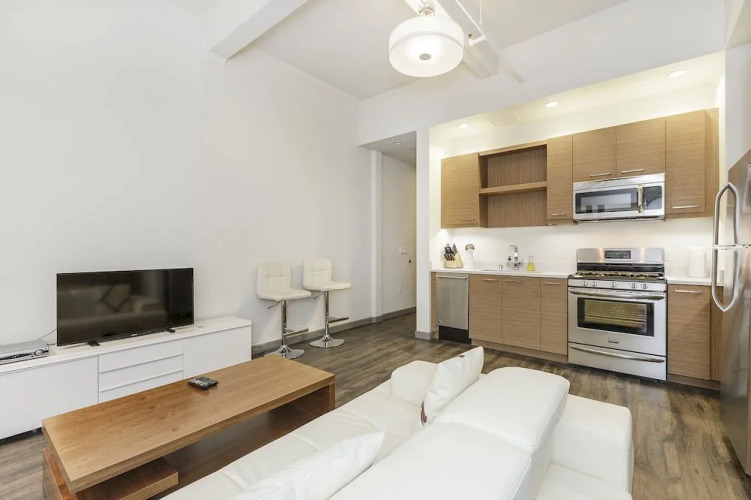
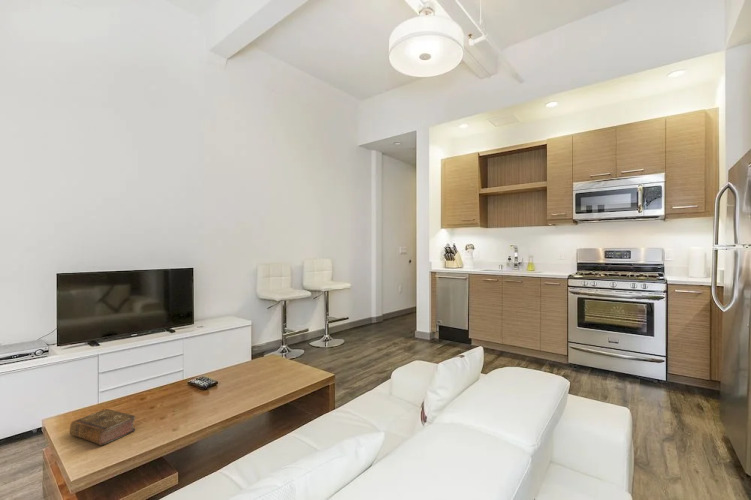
+ book [69,408,136,446]
